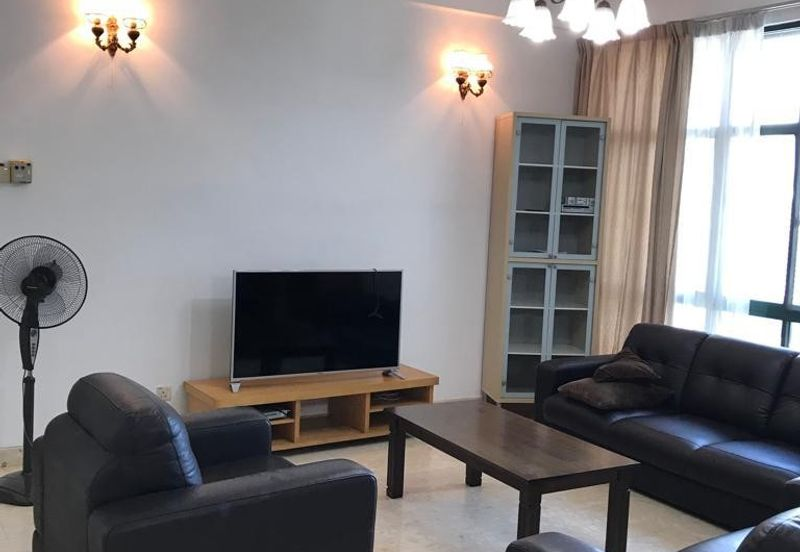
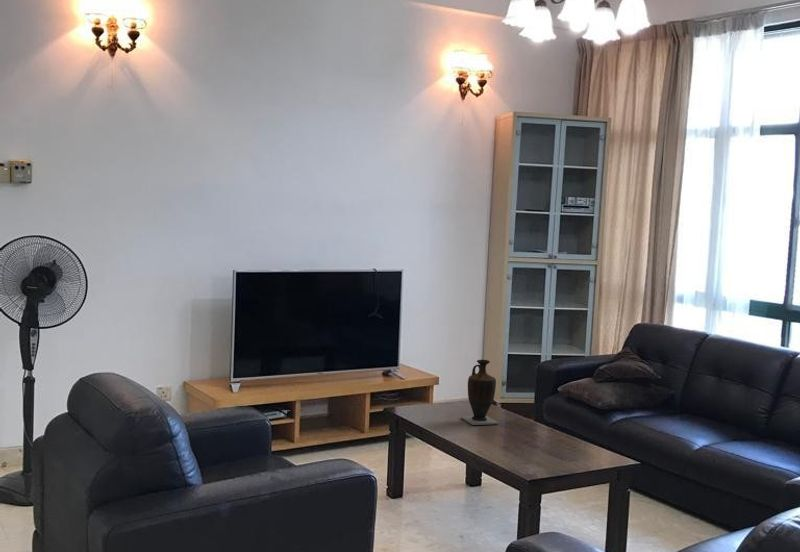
+ vase [460,359,500,426]
